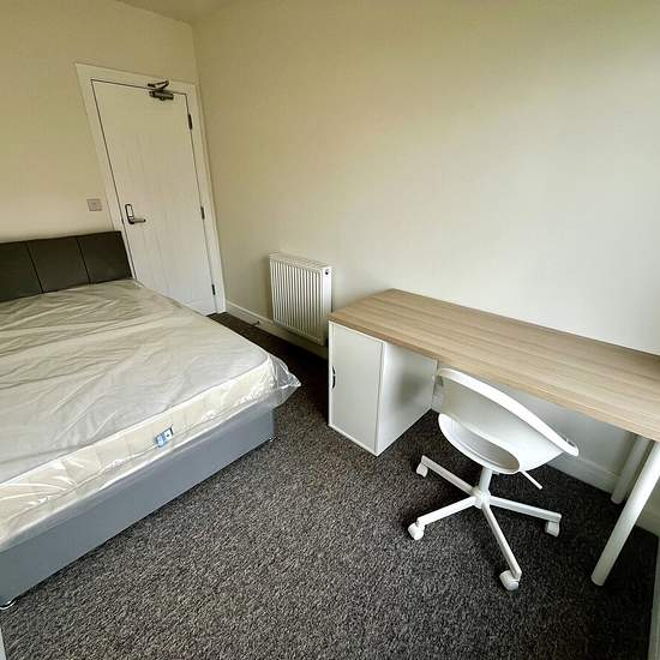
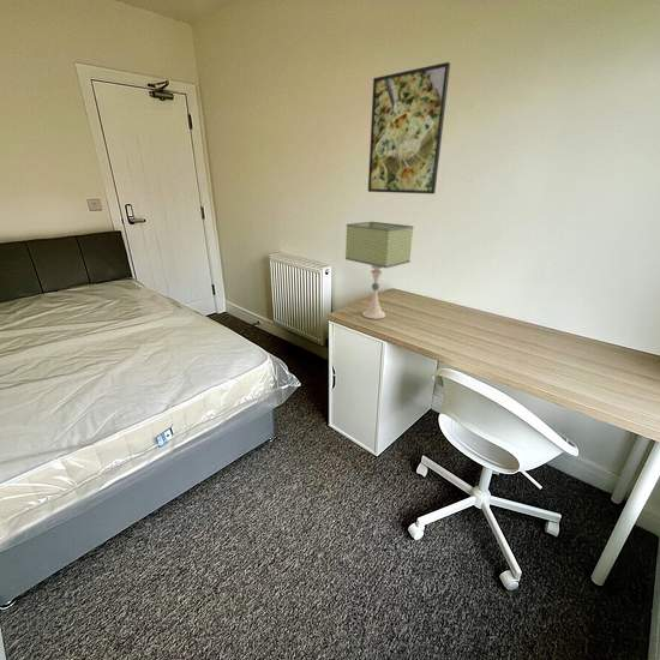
+ desk lamp [344,221,415,320]
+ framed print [367,61,451,196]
